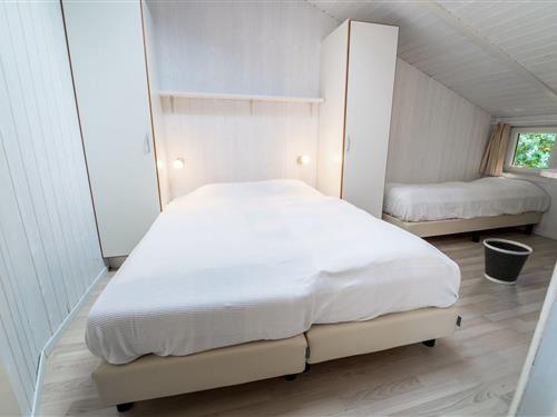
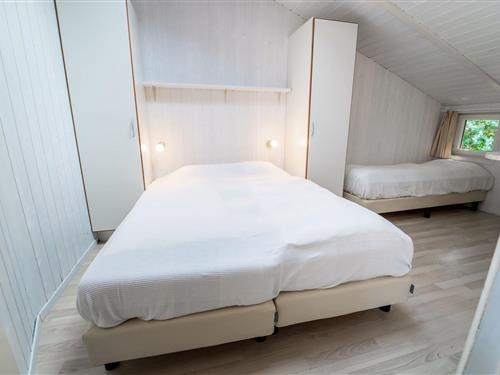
- wastebasket [482,238,534,286]
